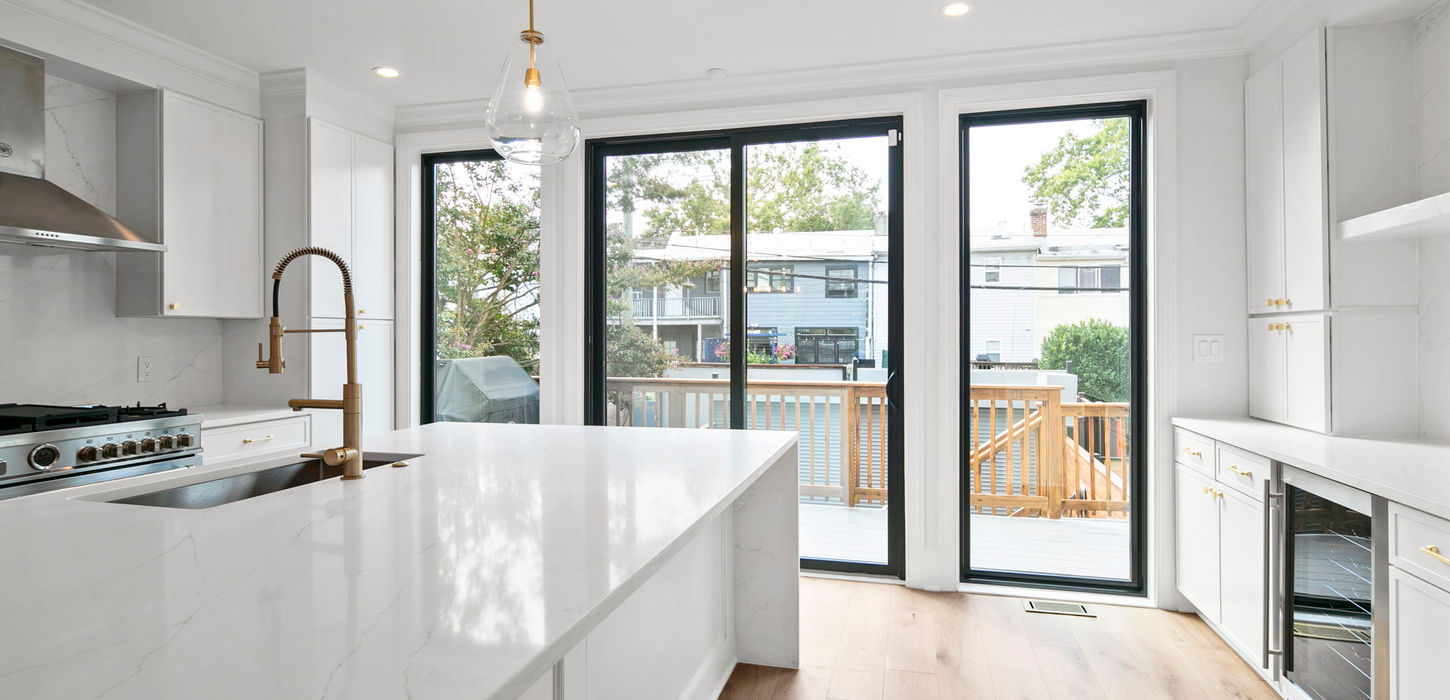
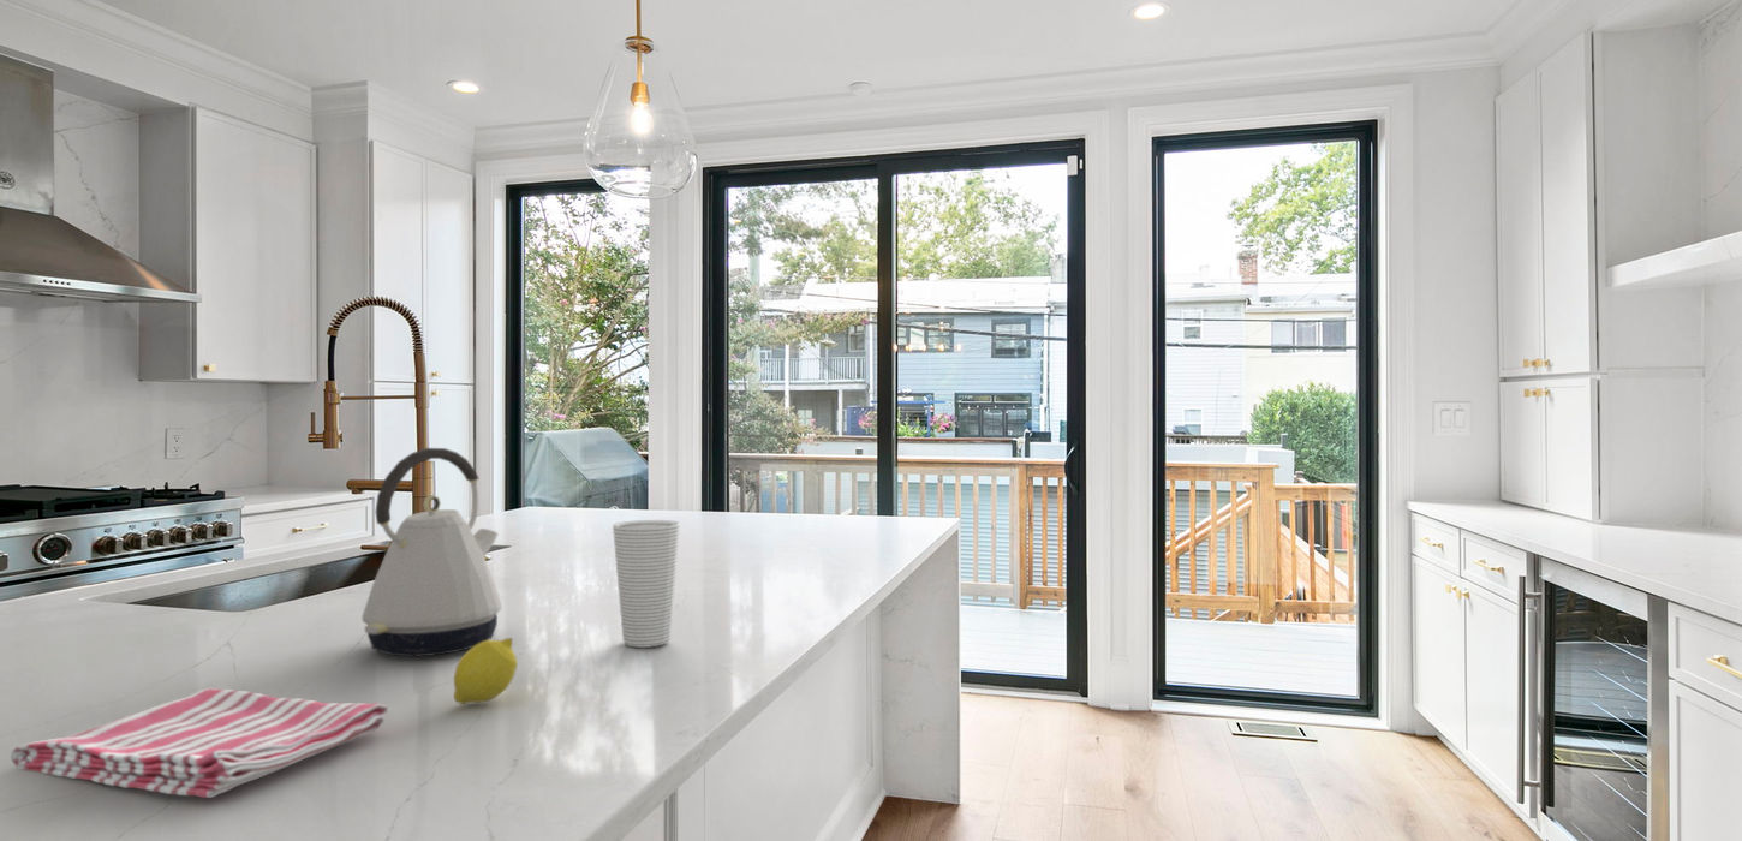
+ dish towel [10,687,389,799]
+ cup [612,519,681,649]
+ fruit [453,637,519,705]
+ kettle [362,447,502,658]
